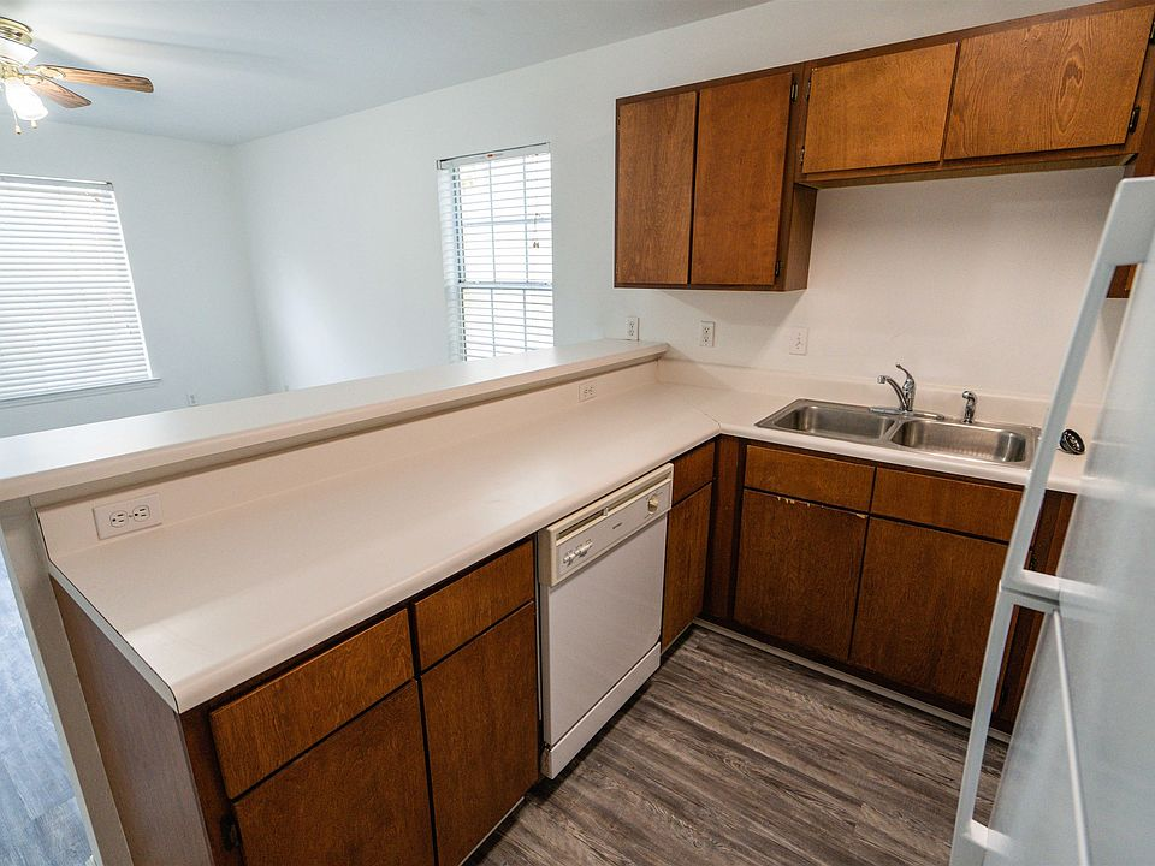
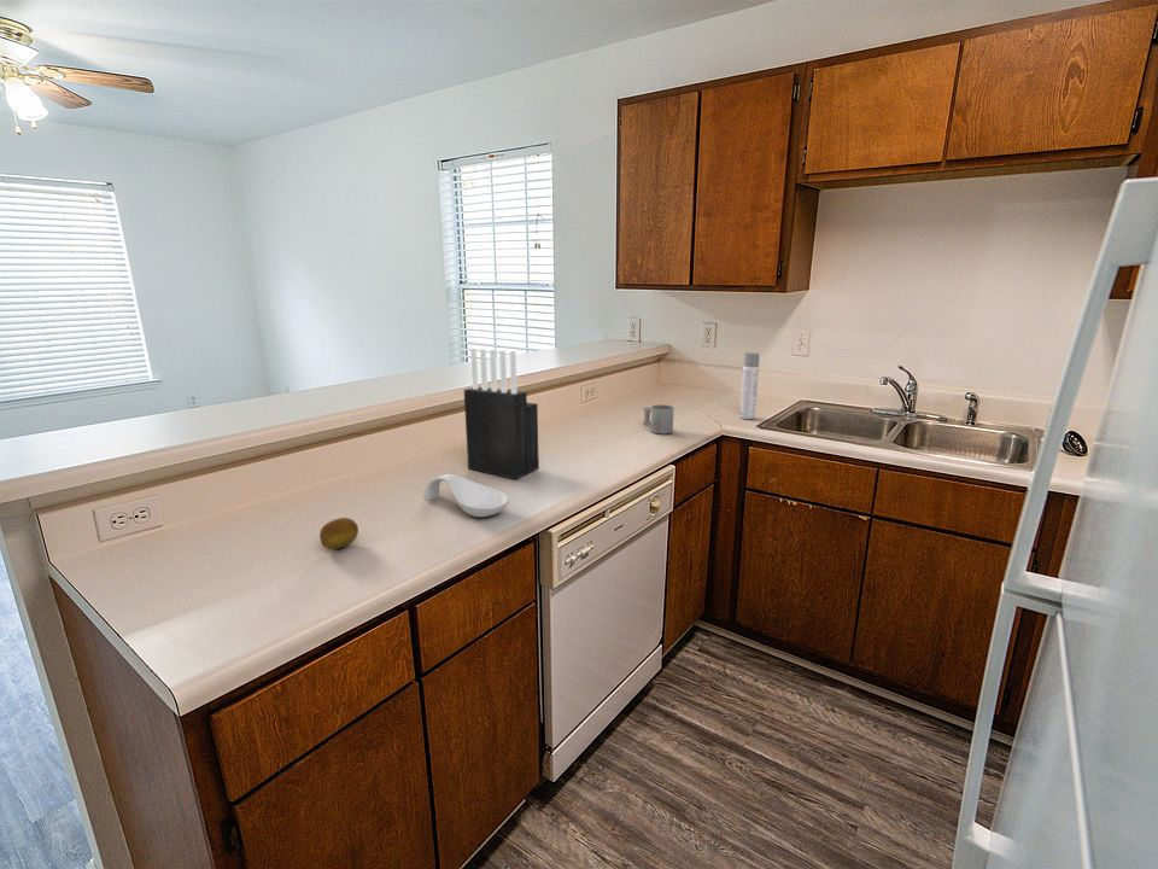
+ fruit [318,517,359,550]
+ mug [642,403,676,434]
+ spoon rest [423,473,510,518]
+ spray bottle [738,351,760,420]
+ knife block [463,345,540,480]
